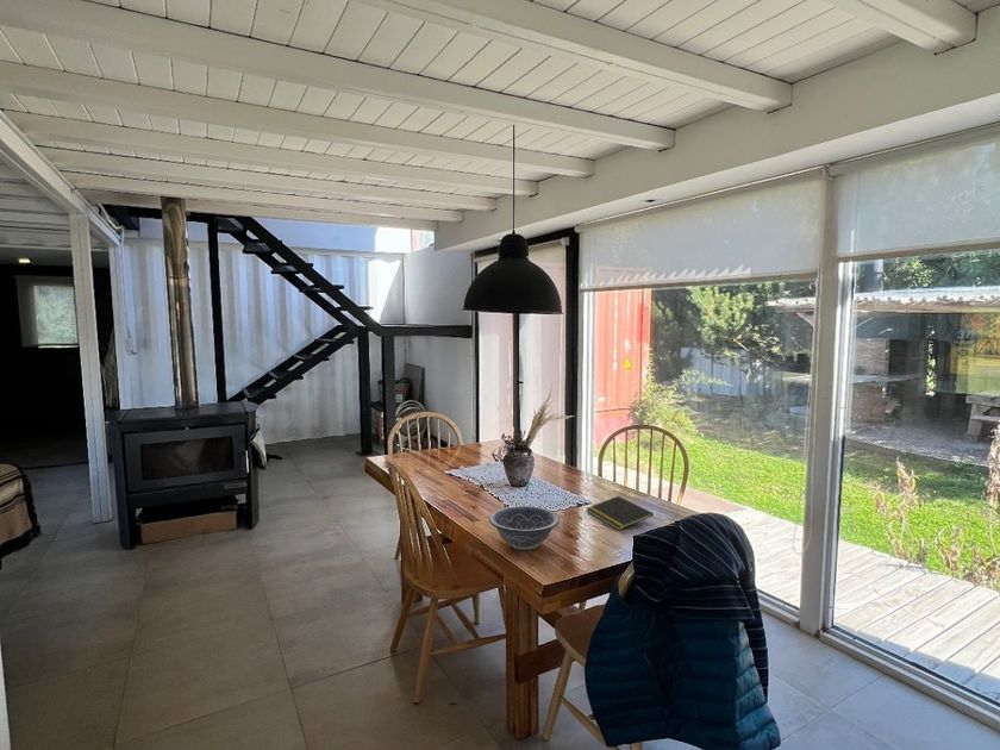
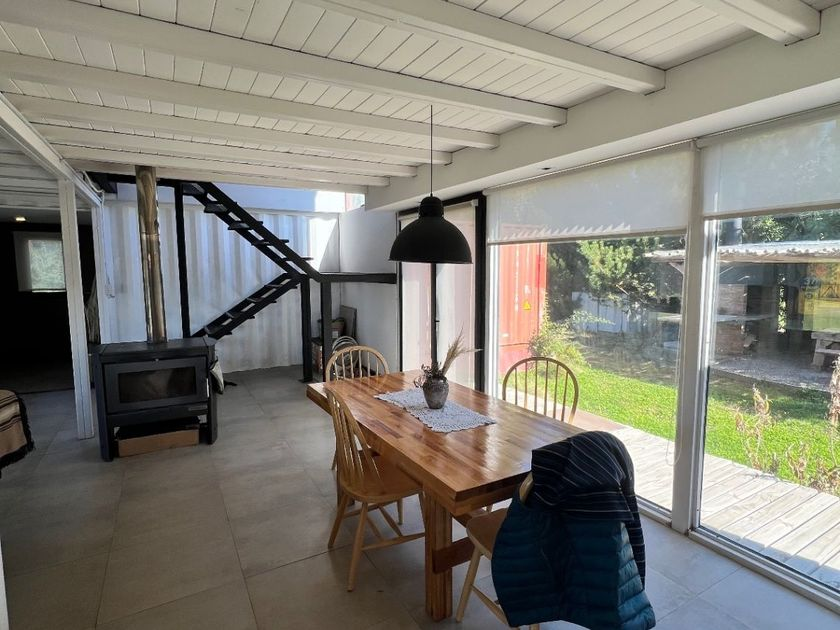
- decorative bowl [488,505,561,551]
- notepad [586,495,655,531]
